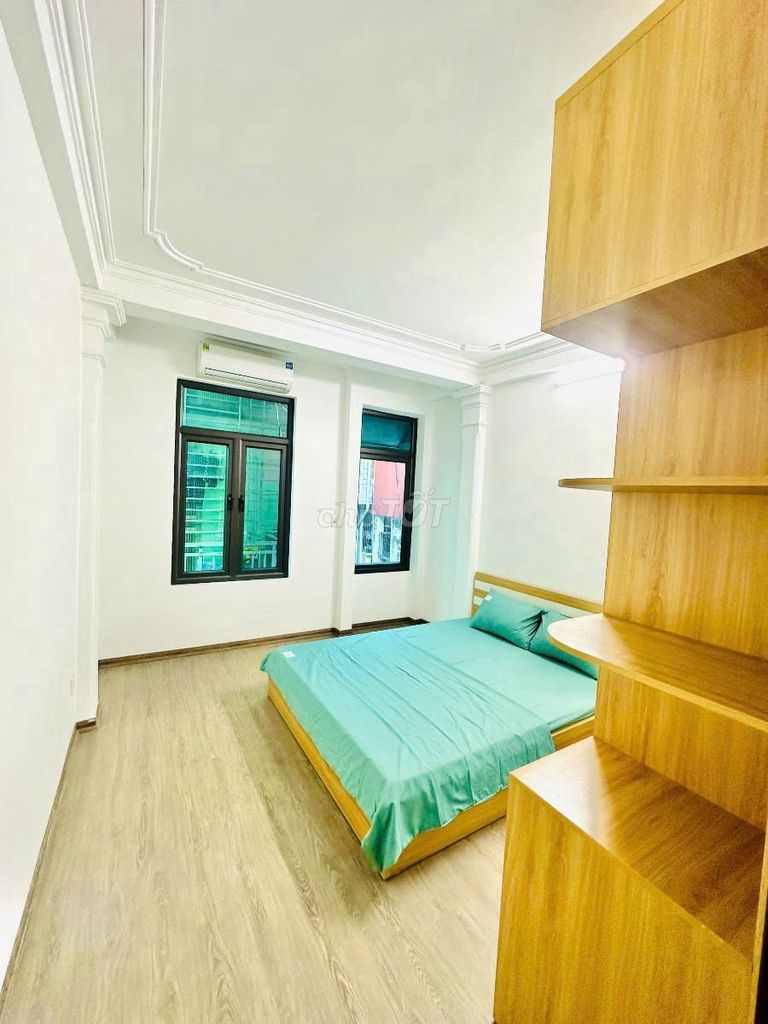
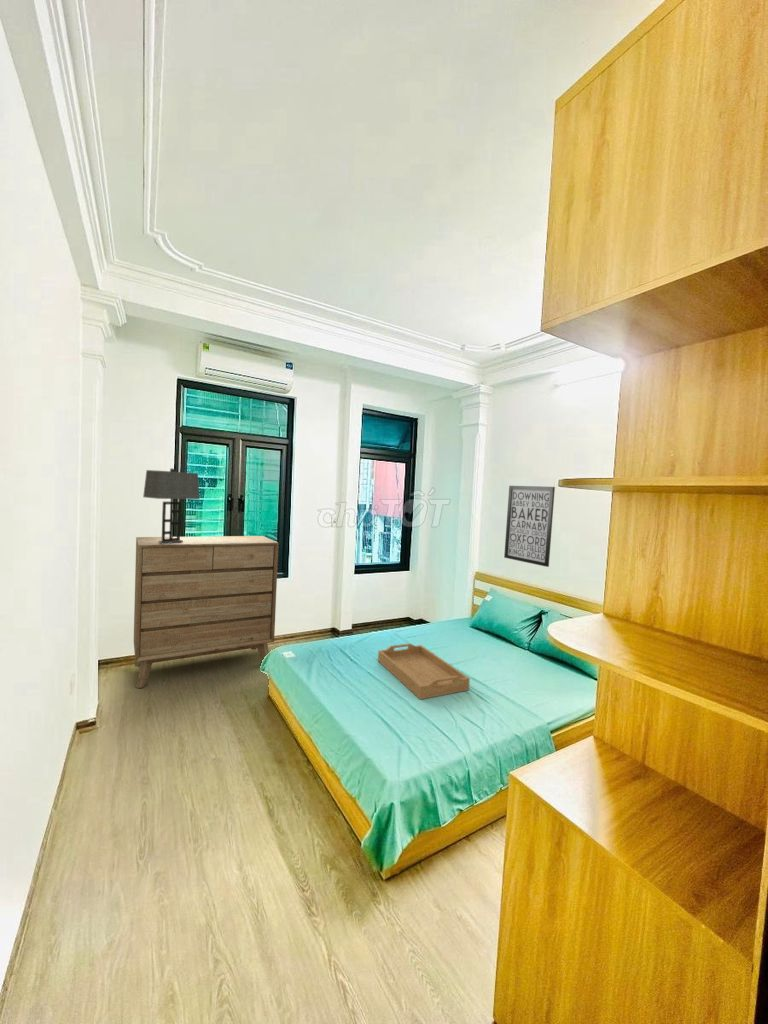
+ dresser [133,535,279,689]
+ table lamp [142,467,200,544]
+ wall art [503,485,556,568]
+ serving tray [377,642,471,701]
